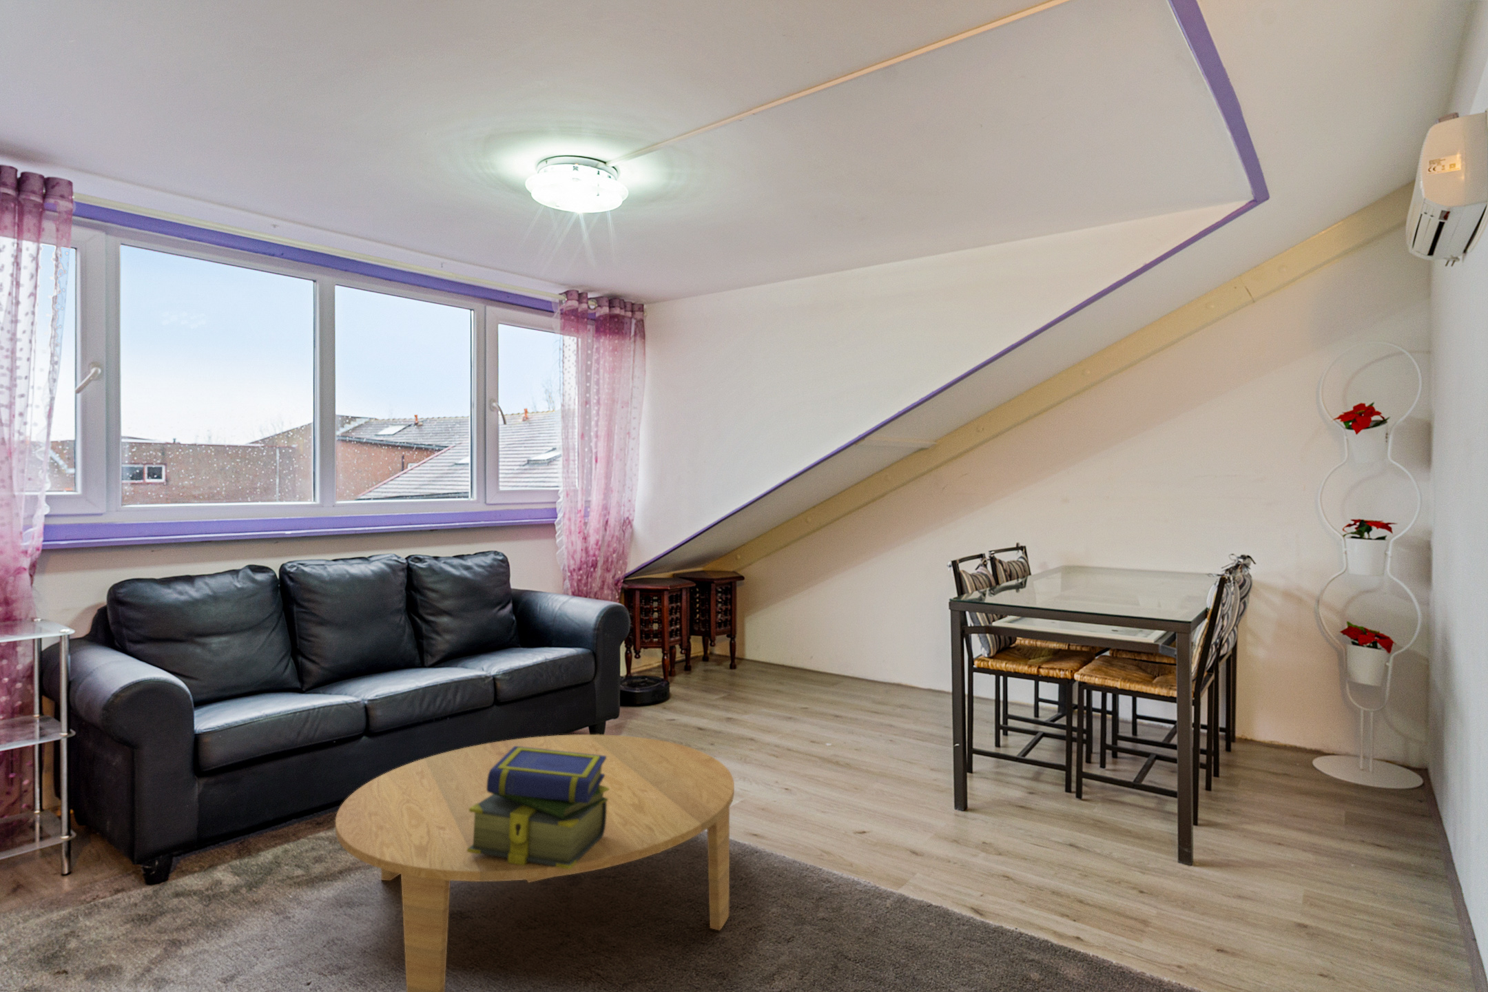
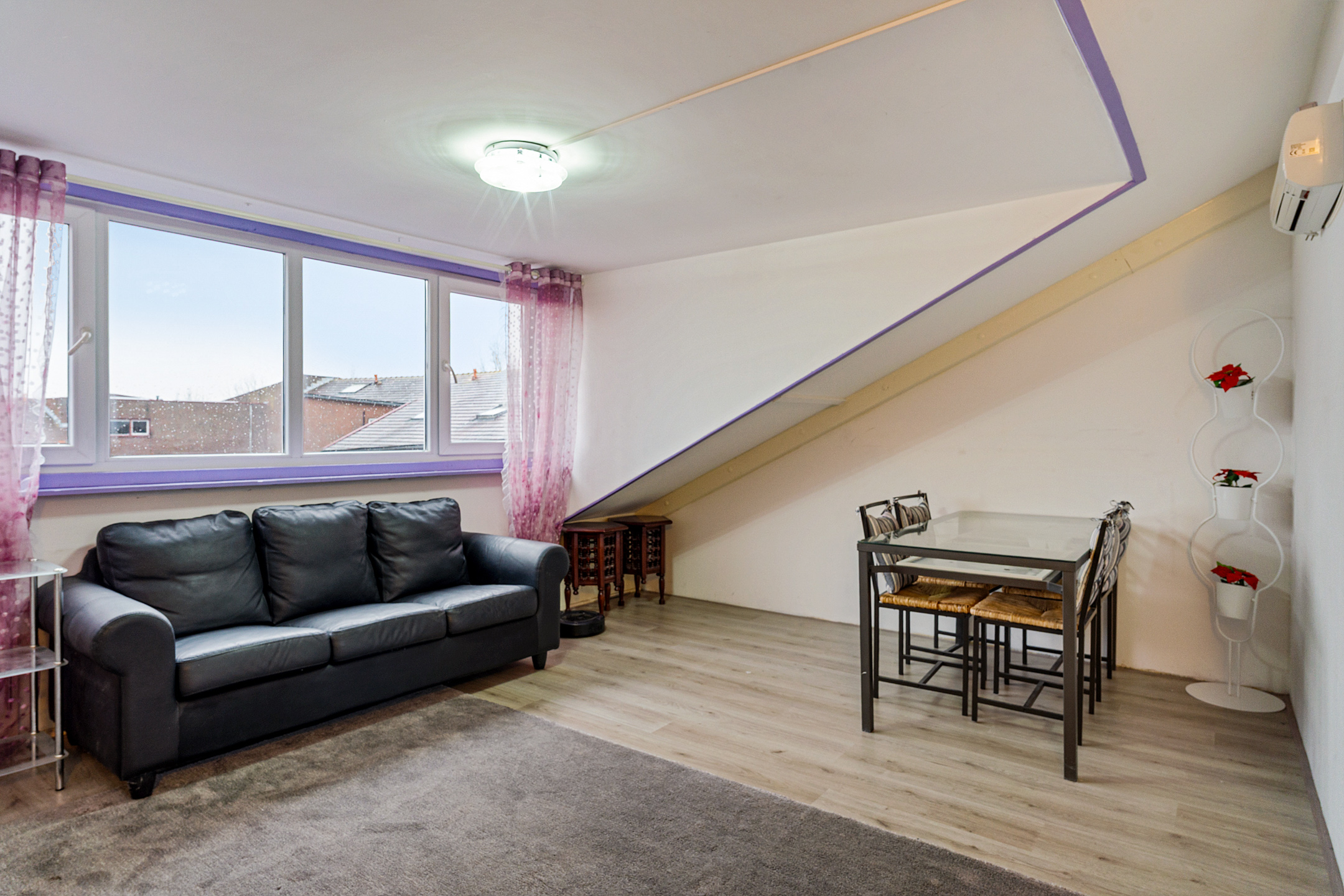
- stack of books [467,746,609,869]
- coffee table [334,734,735,992]
